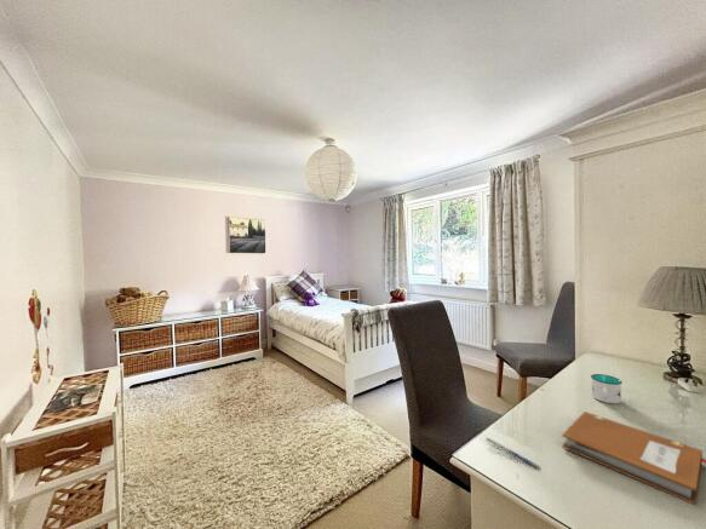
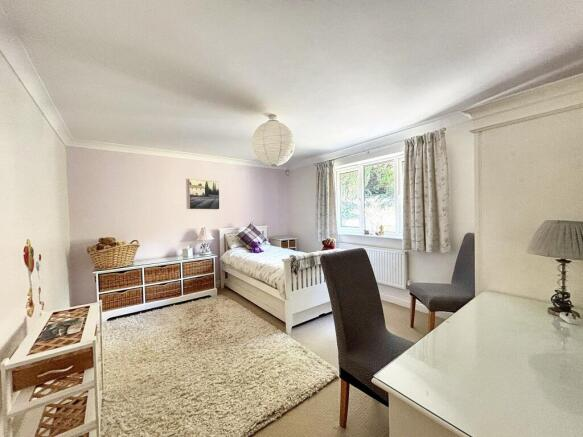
- pen [484,437,541,471]
- notebook [561,410,706,506]
- mug [590,373,624,404]
